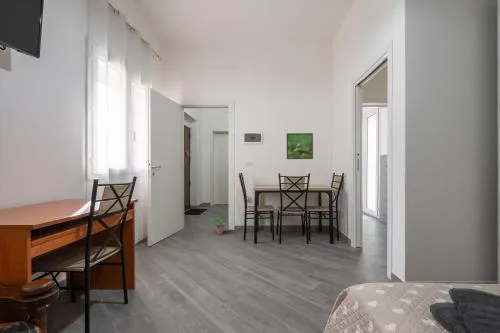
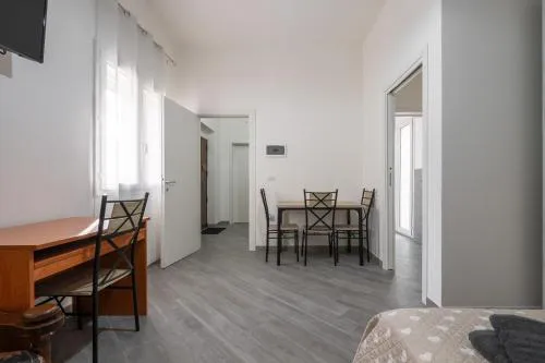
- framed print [286,132,314,160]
- potted plant [211,211,231,235]
